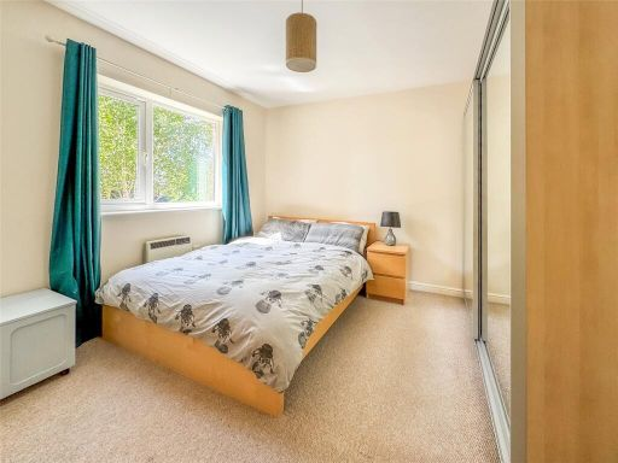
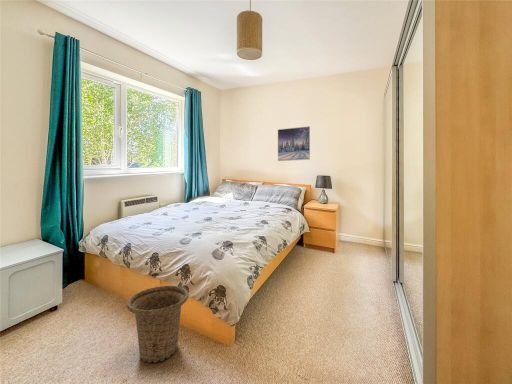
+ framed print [277,125,311,162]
+ basket [126,285,190,363]
